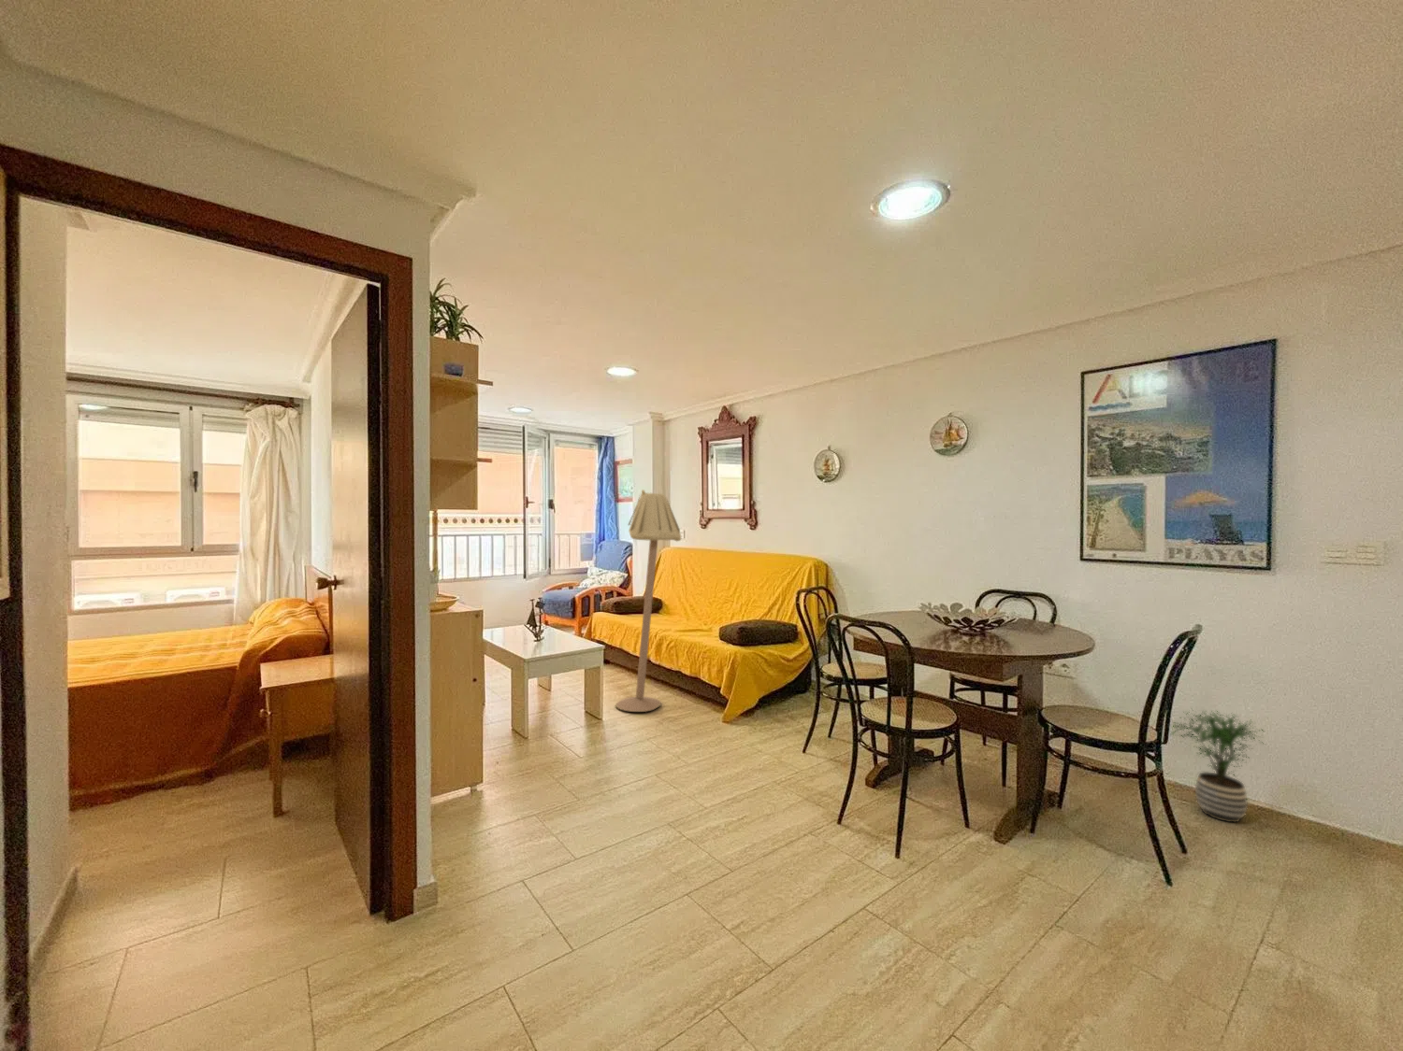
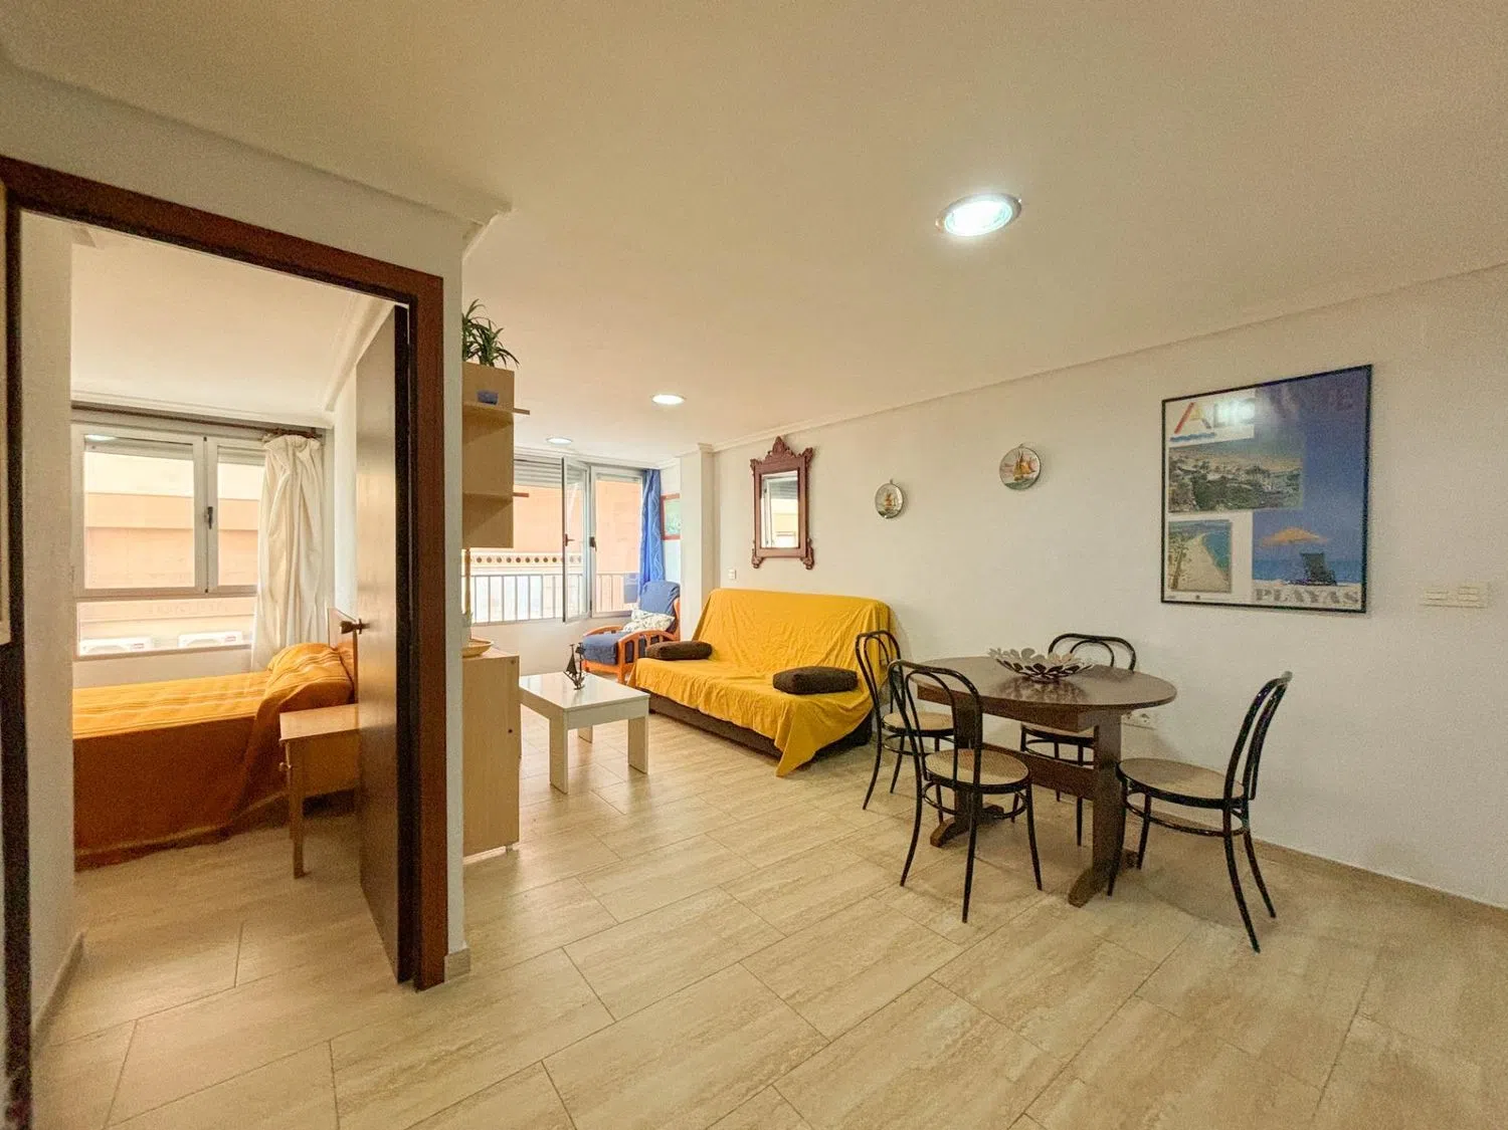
- potted plant [1168,708,1268,824]
- floor lamp [614,489,682,713]
